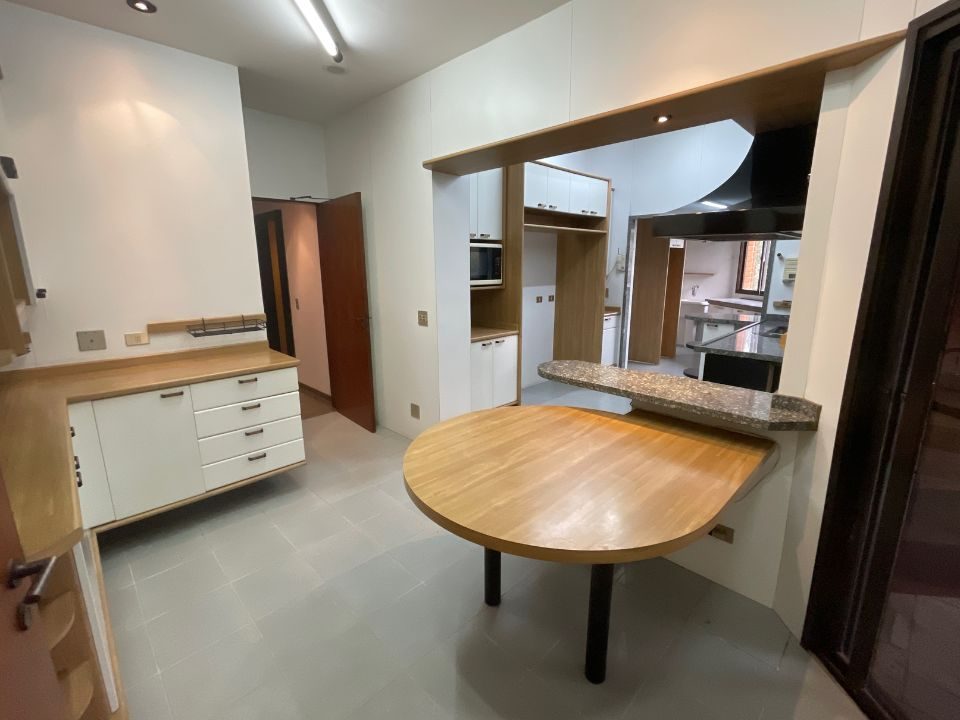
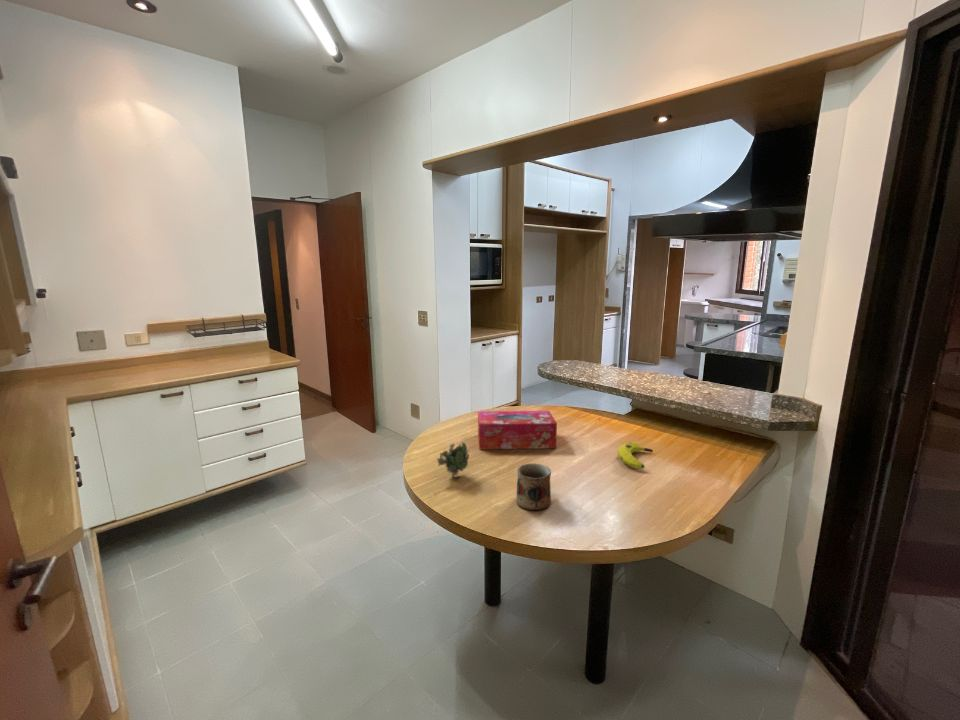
+ flower [436,441,471,478]
+ tissue box [477,410,558,450]
+ banana [616,441,654,470]
+ mug [515,463,552,511]
